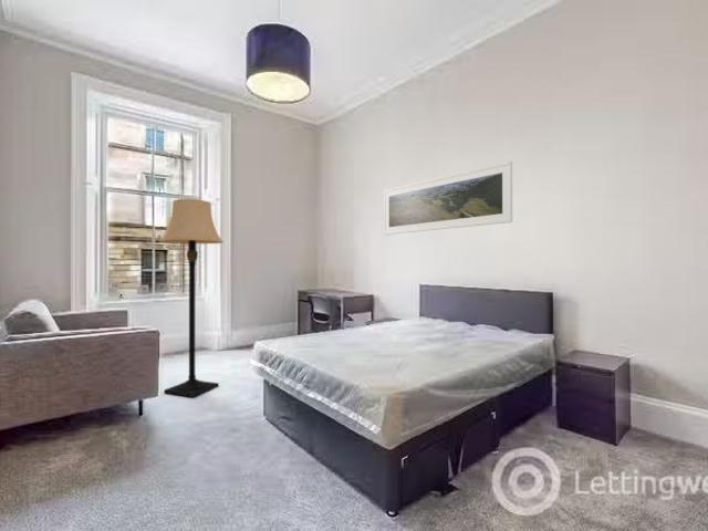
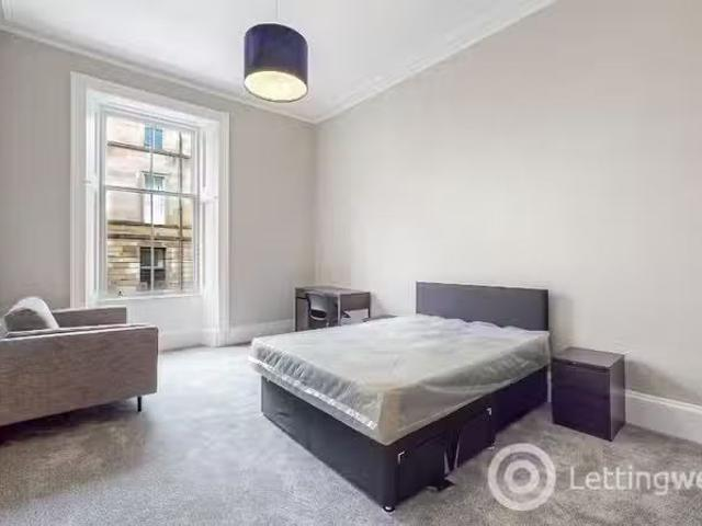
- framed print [383,160,513,236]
- lamp [158,198,225,398]
